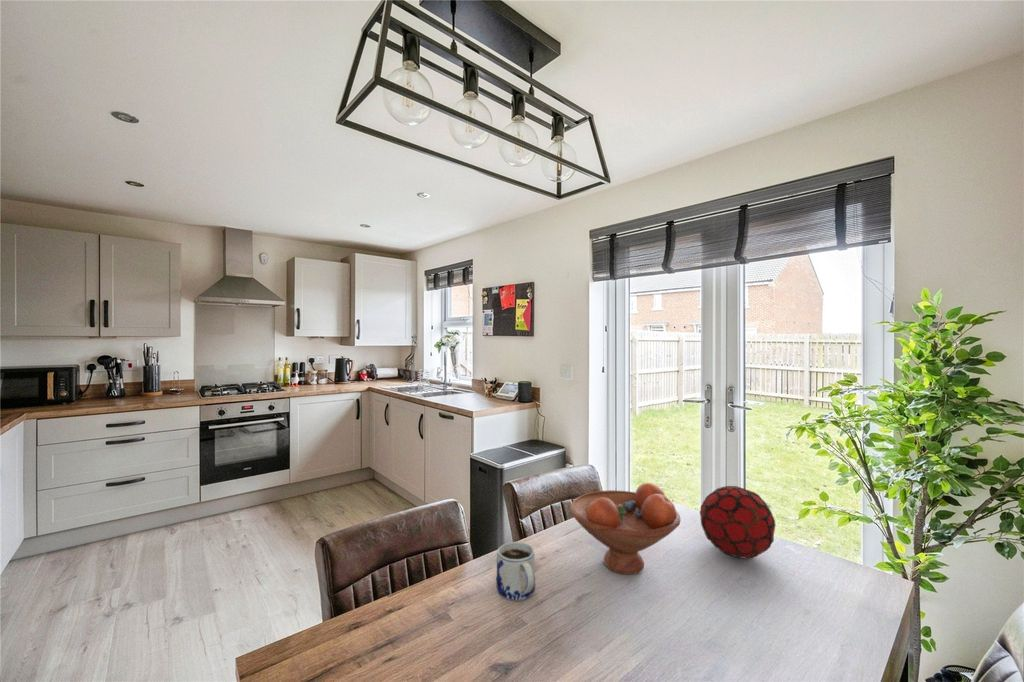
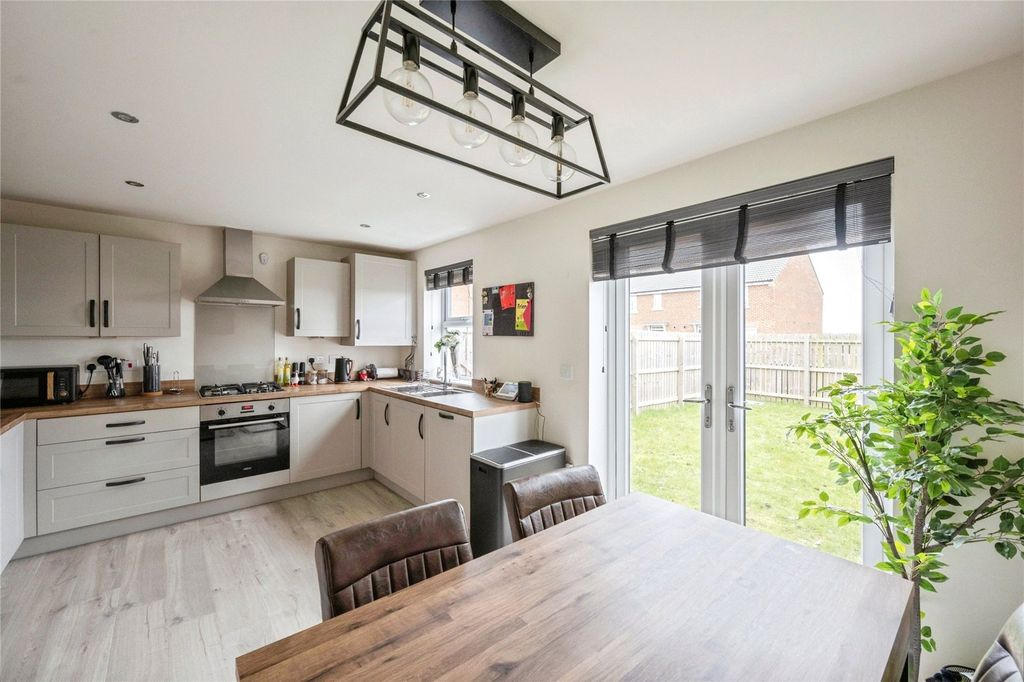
- mug [495,541,536,602]
- decorative orb [699,485,777,560]
- fruit bowl [569,482,681,576]
